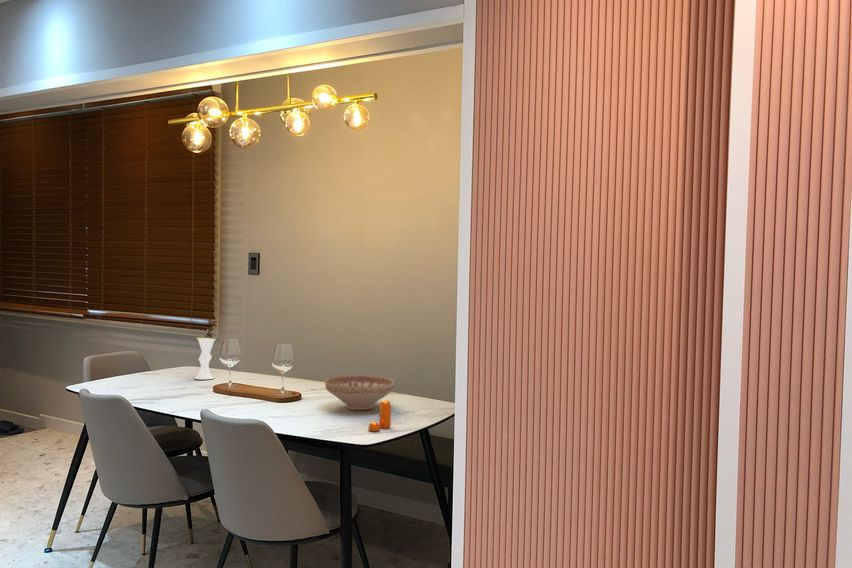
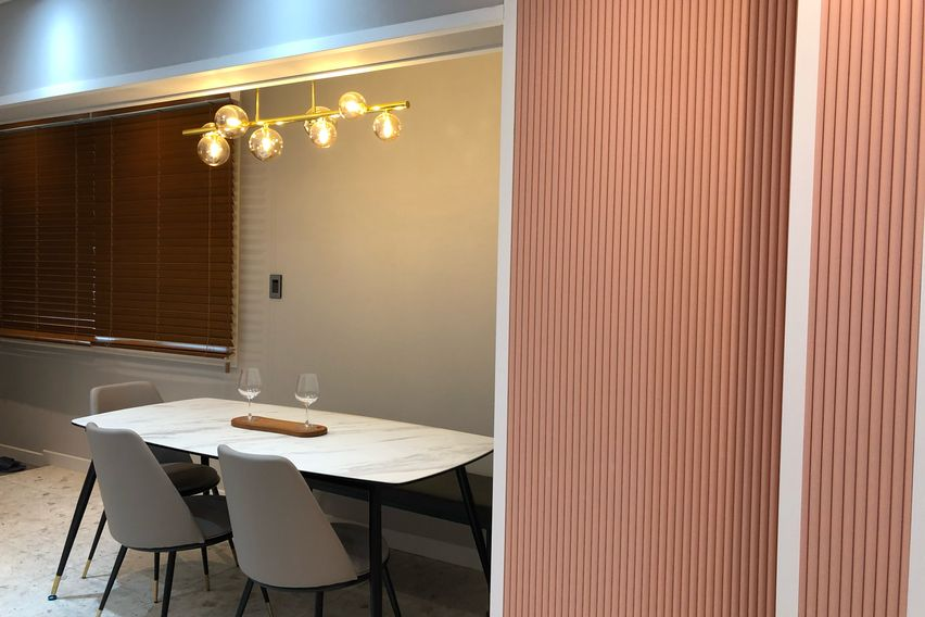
- pepper shaker [367,399,392,432]
- decorative bowl [324,374,395,411]
- vase [194,326,217,380]
